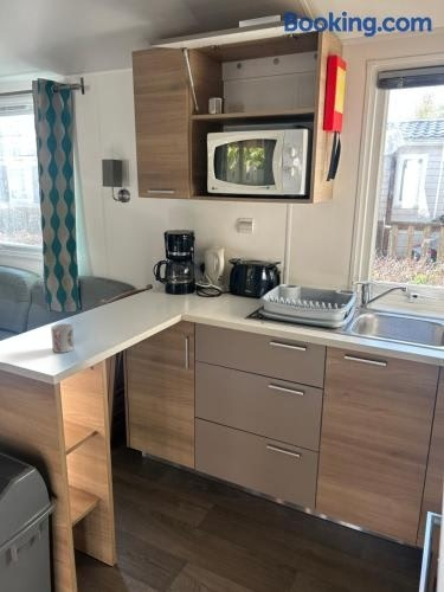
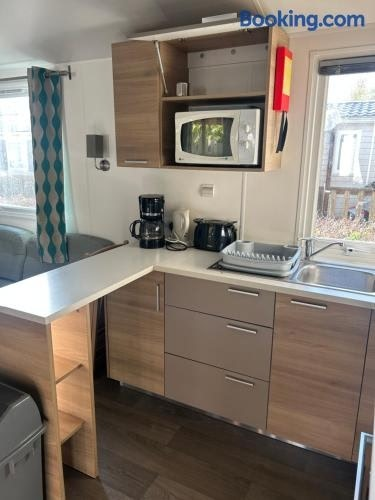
- cup [50,322,75,354]
